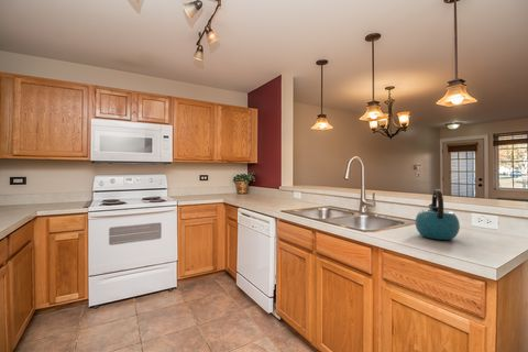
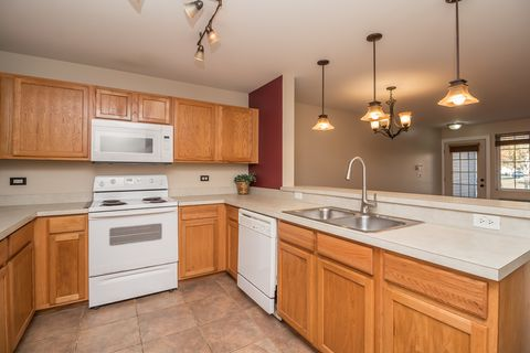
- kettle [415,188,461,241]
